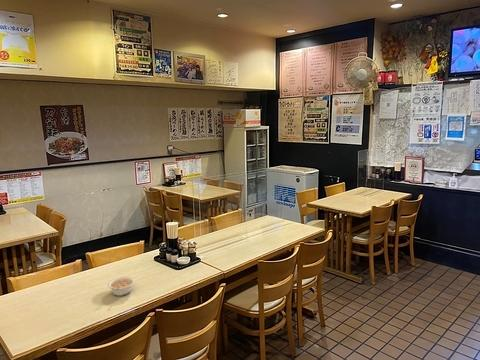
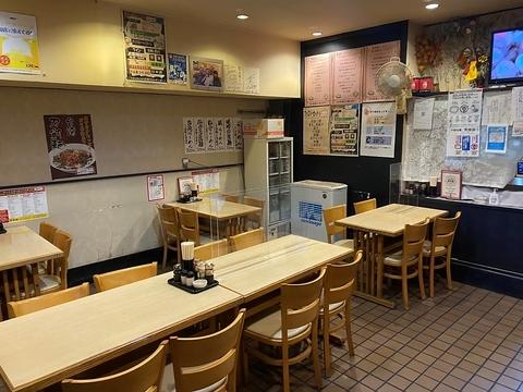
- legume [107,276,135,297]
